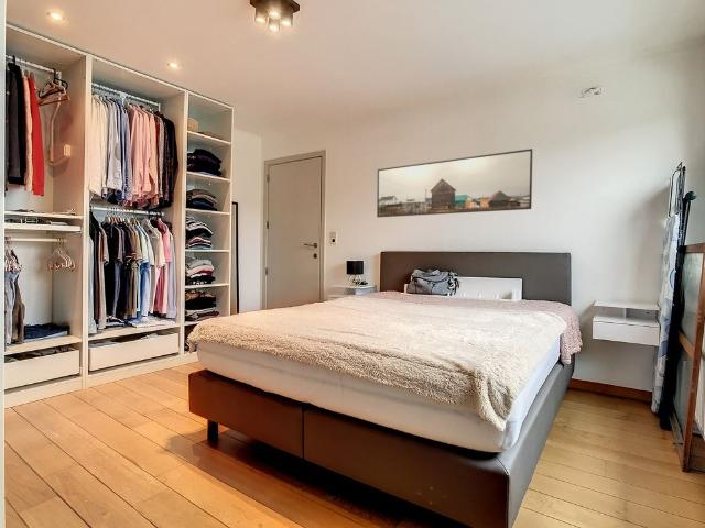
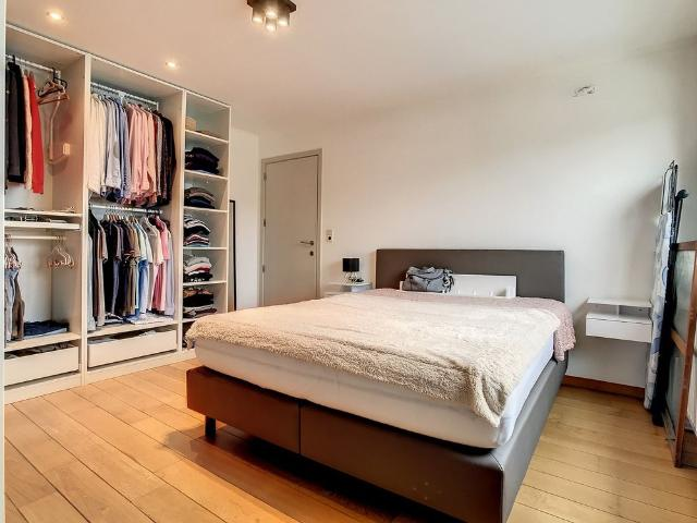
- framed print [376,147,534,218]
